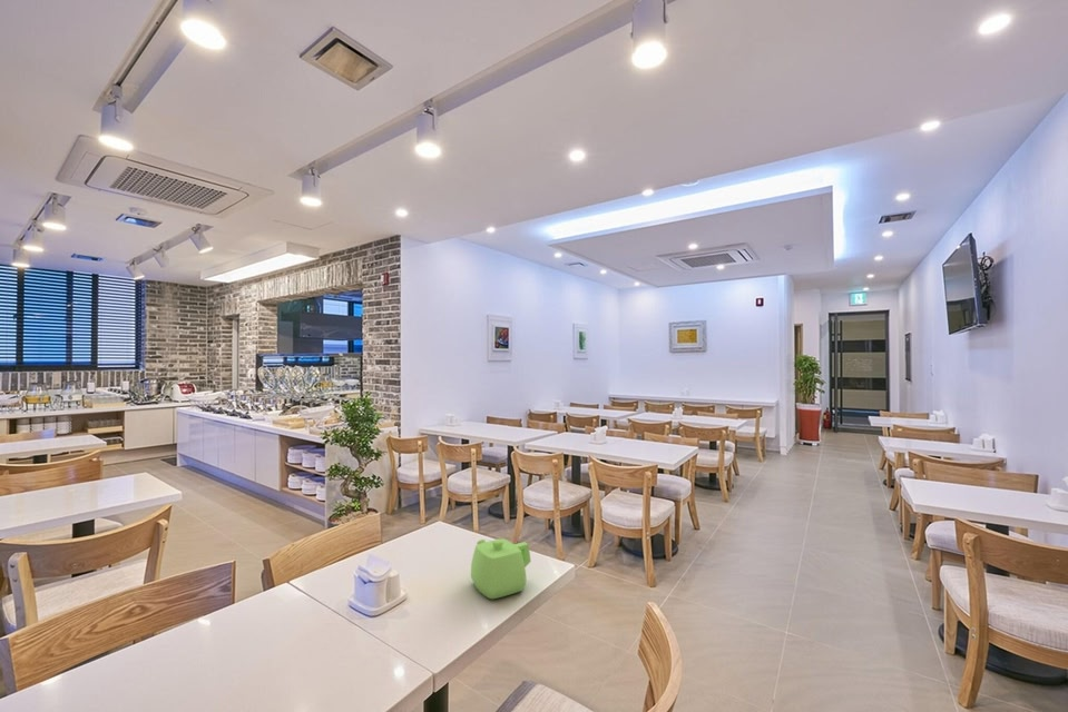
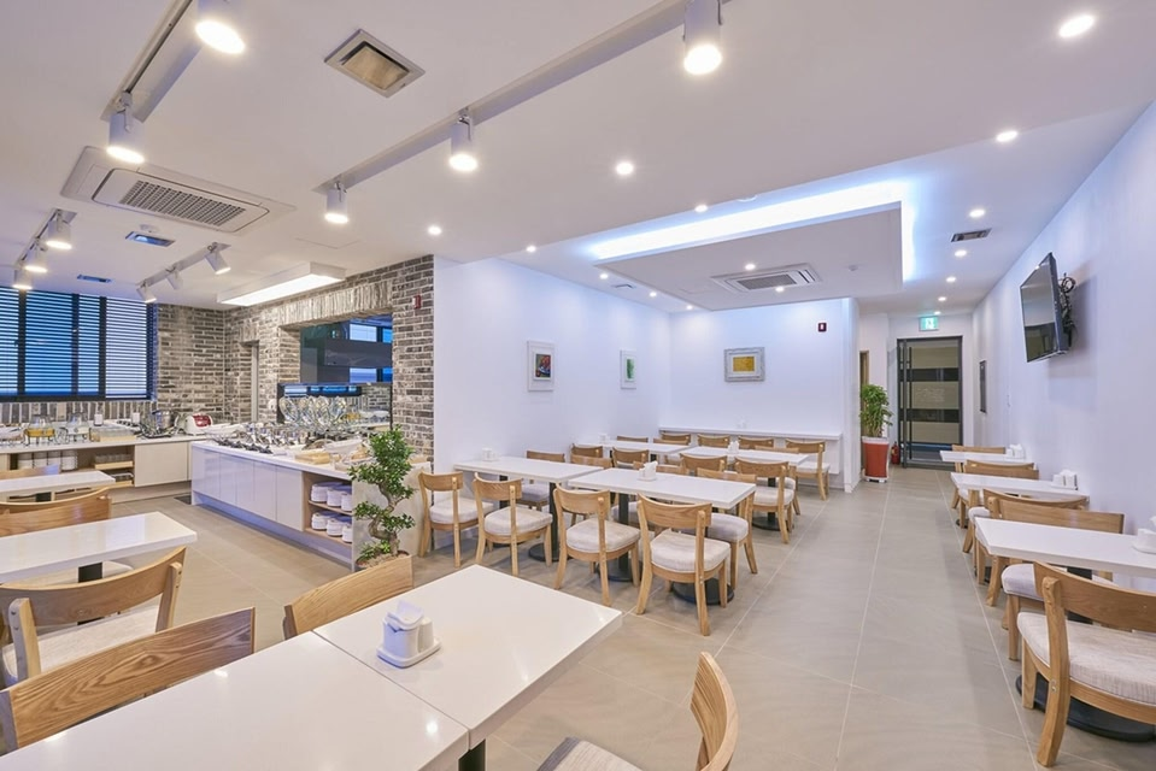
- teapot [470,537,532,600]
